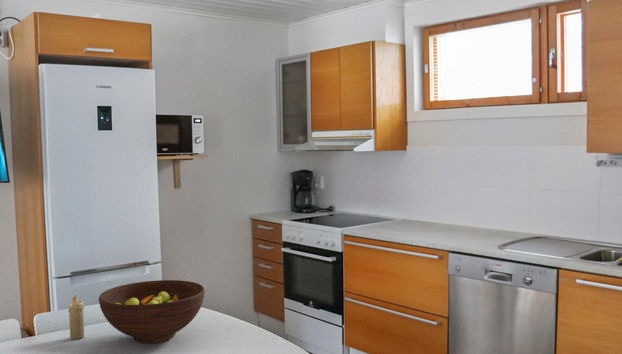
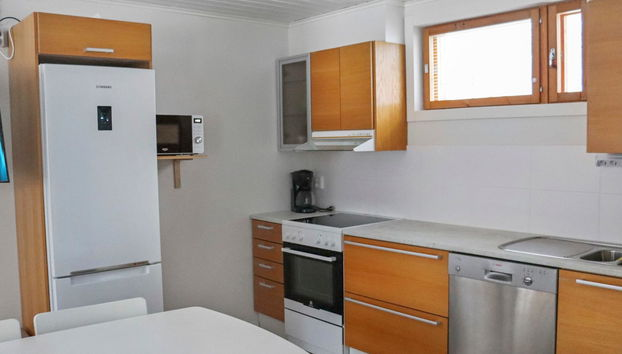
- fruit bowl [98,279,206,344]
- candle [67,295,85,340]
